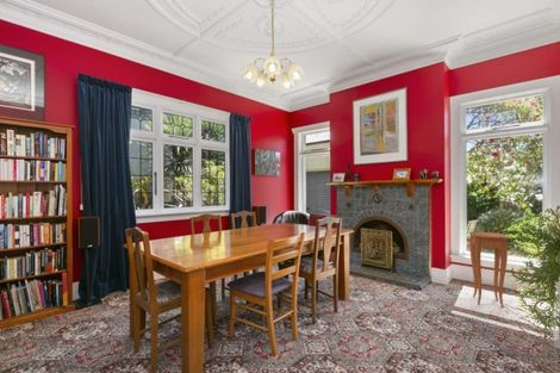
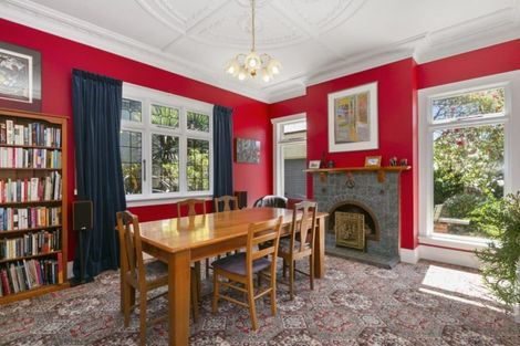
- side table [468,230,510,309]
